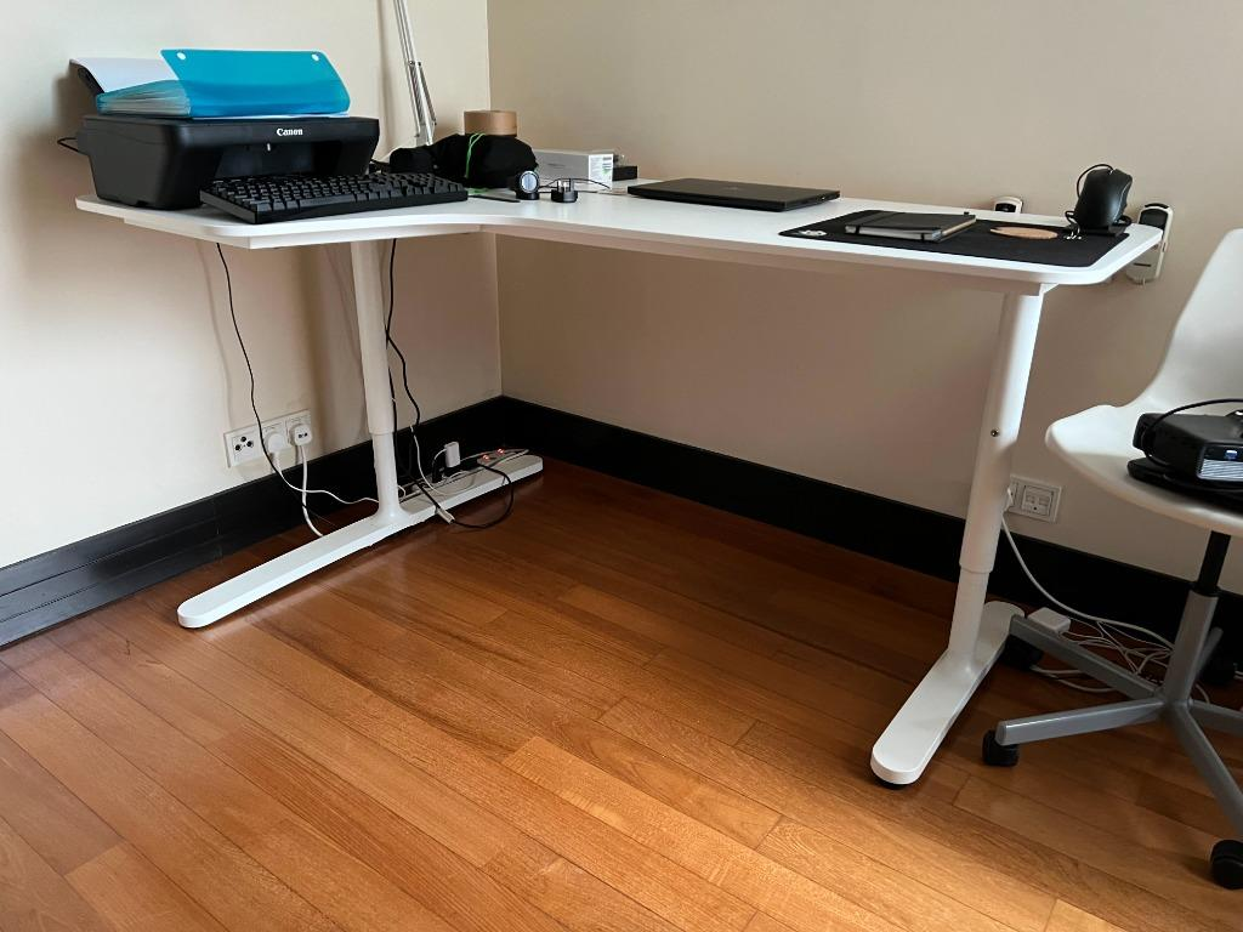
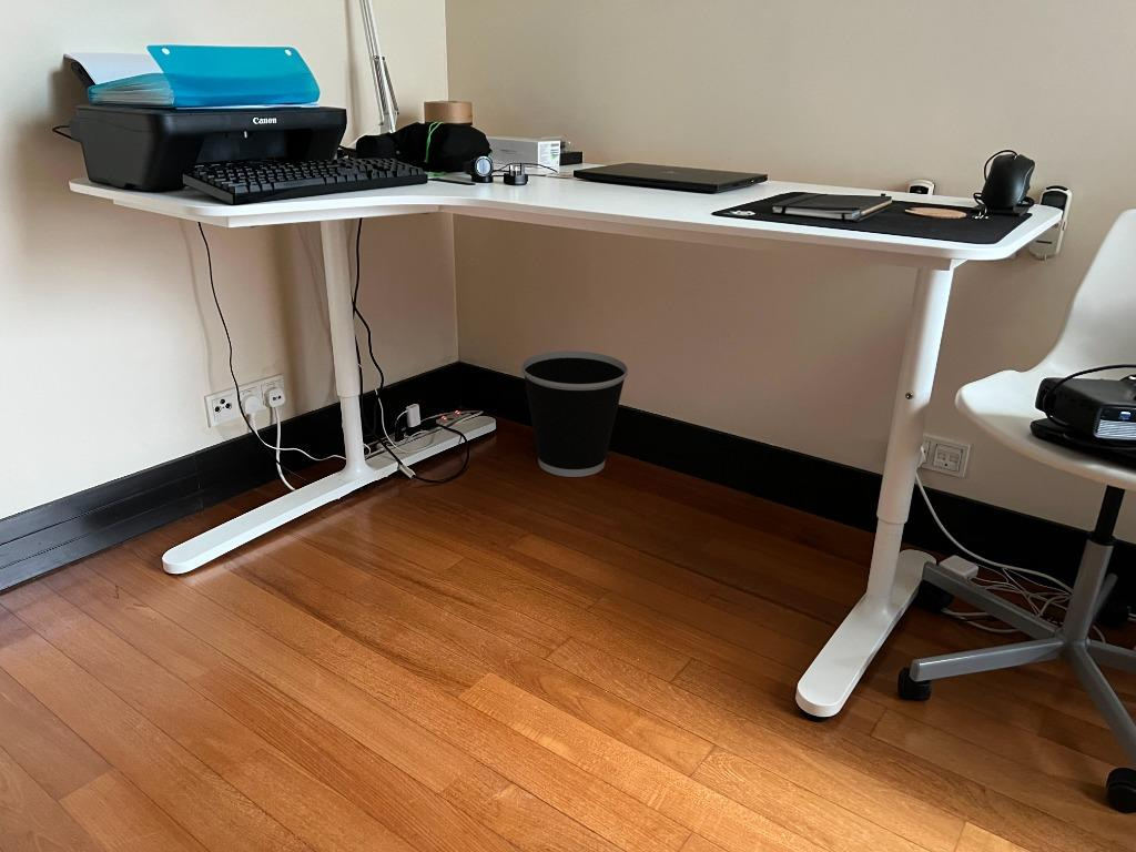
+ wastebasket [520,349,629,478]
